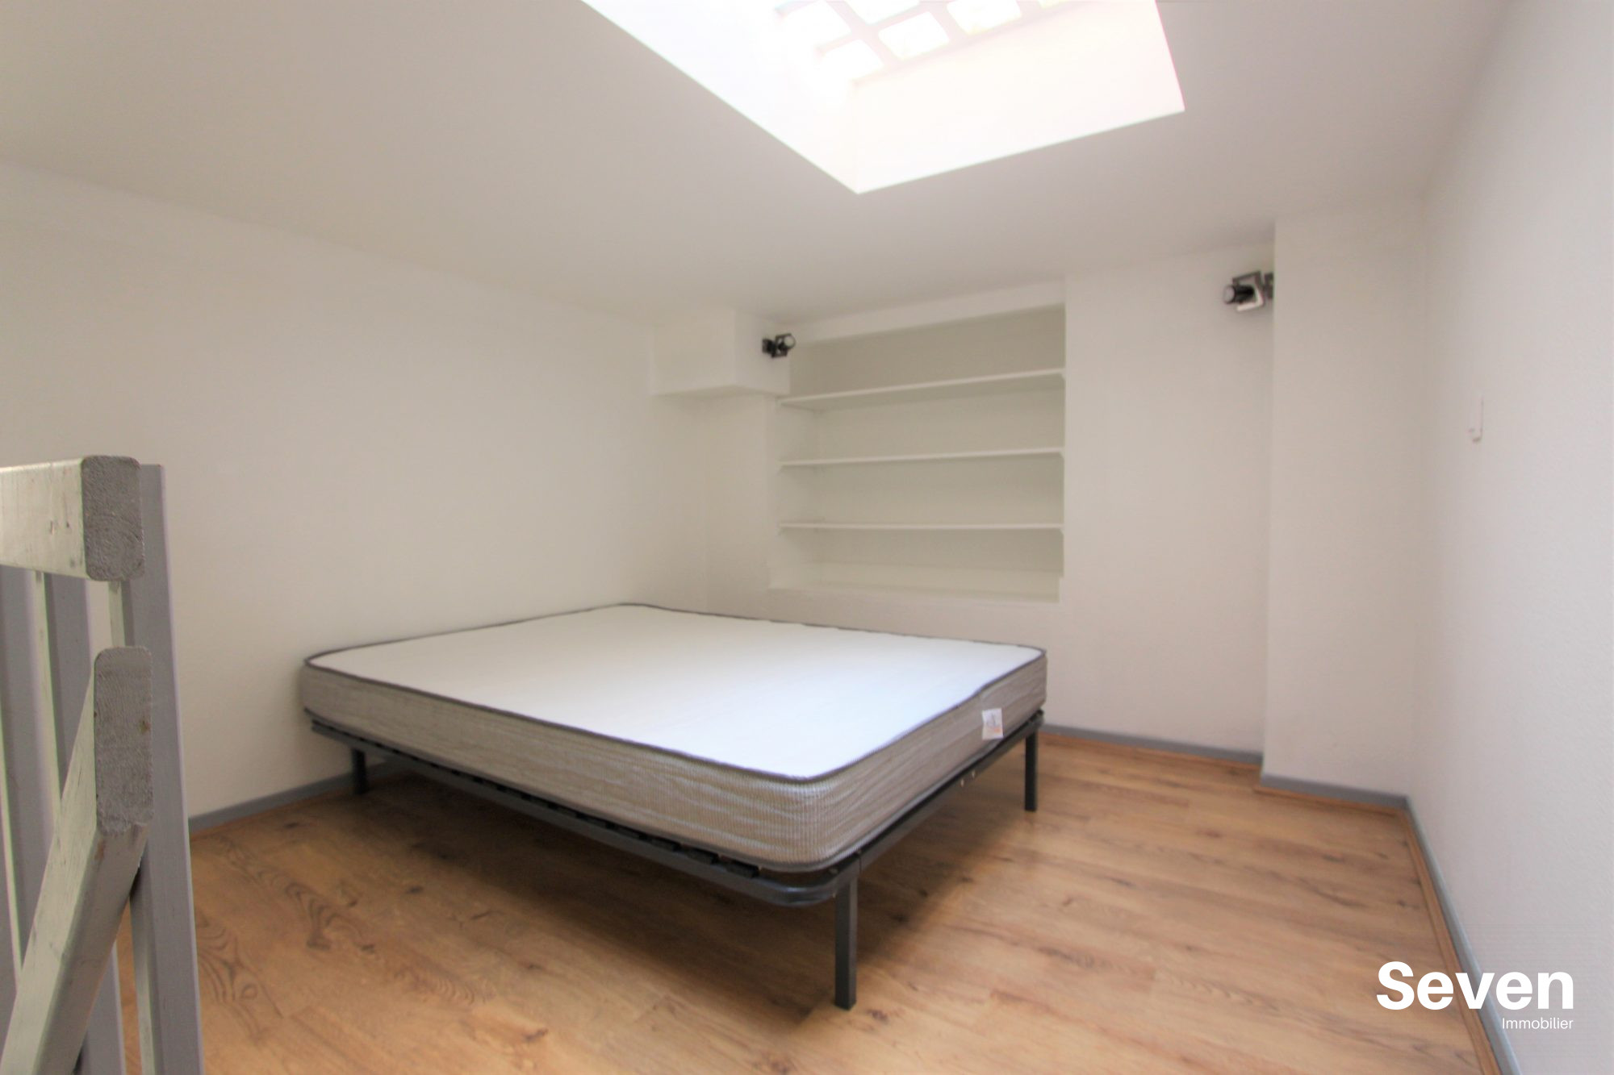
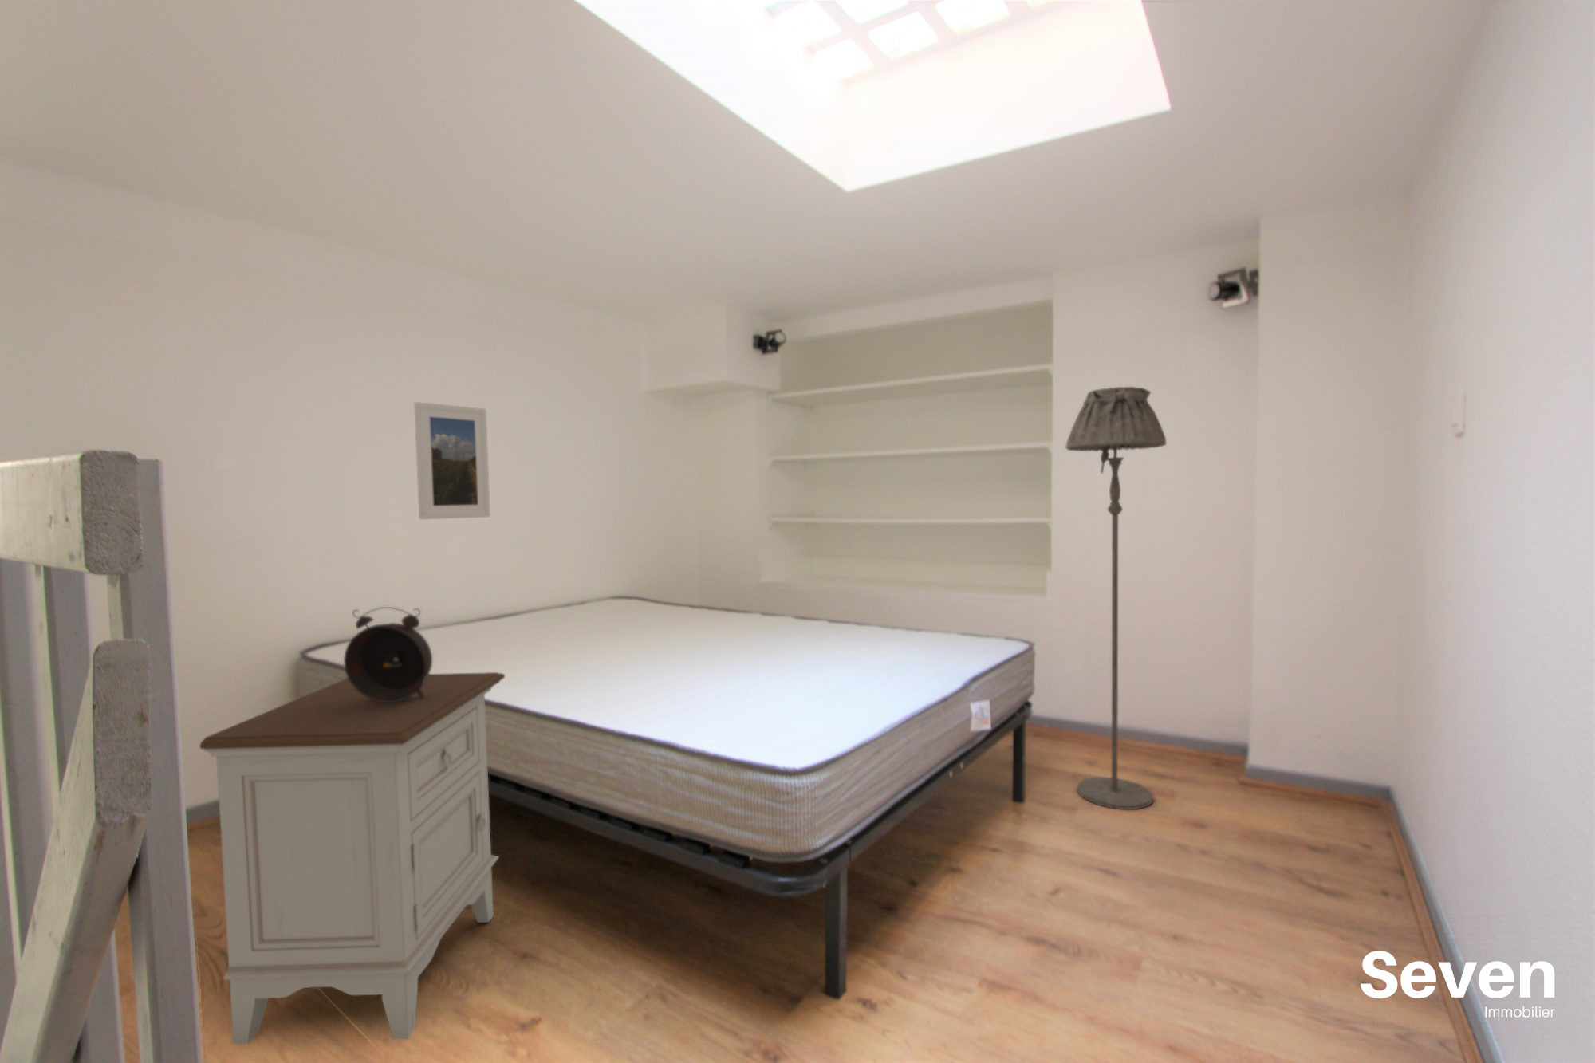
+ floor lamp [1065,386,1167,810]
+ nightstand [198,671,505,1045]
+ alarm clock [343,606,433,704]
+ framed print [413,401,491,520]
